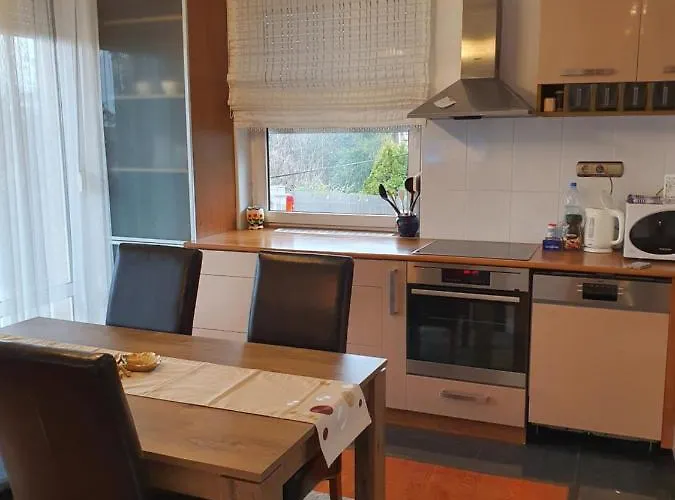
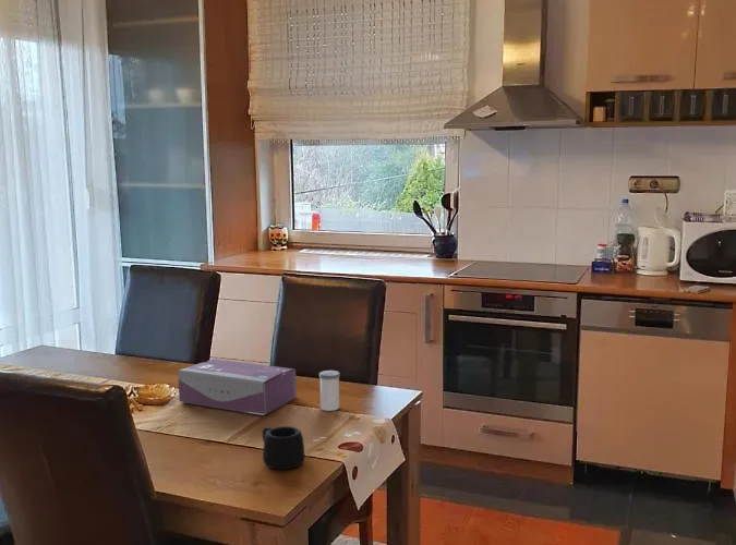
+ mug [262,425,306,470]
+ salt shaker [318,370,341,412]
+ tissue box [177,358,297,416]
